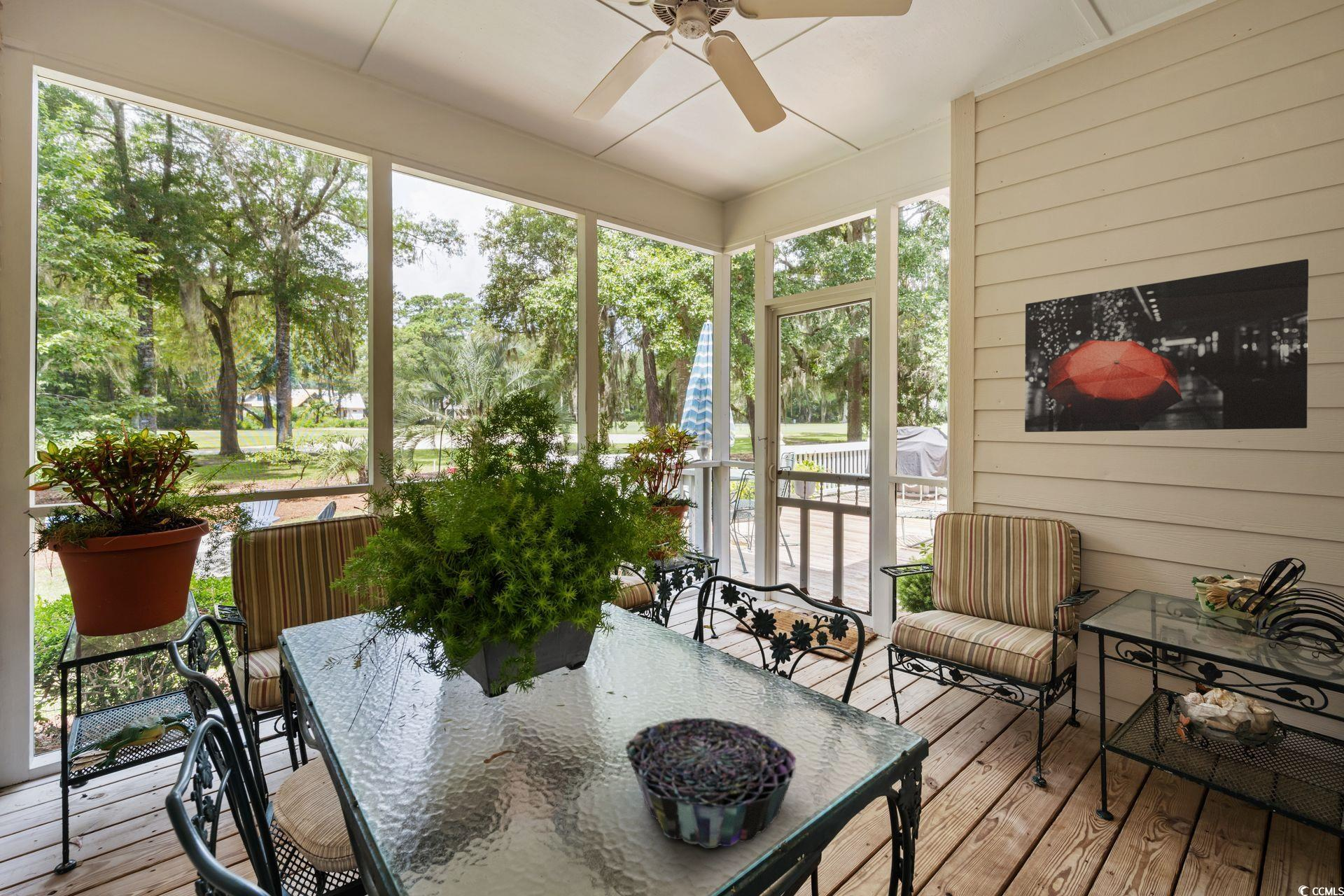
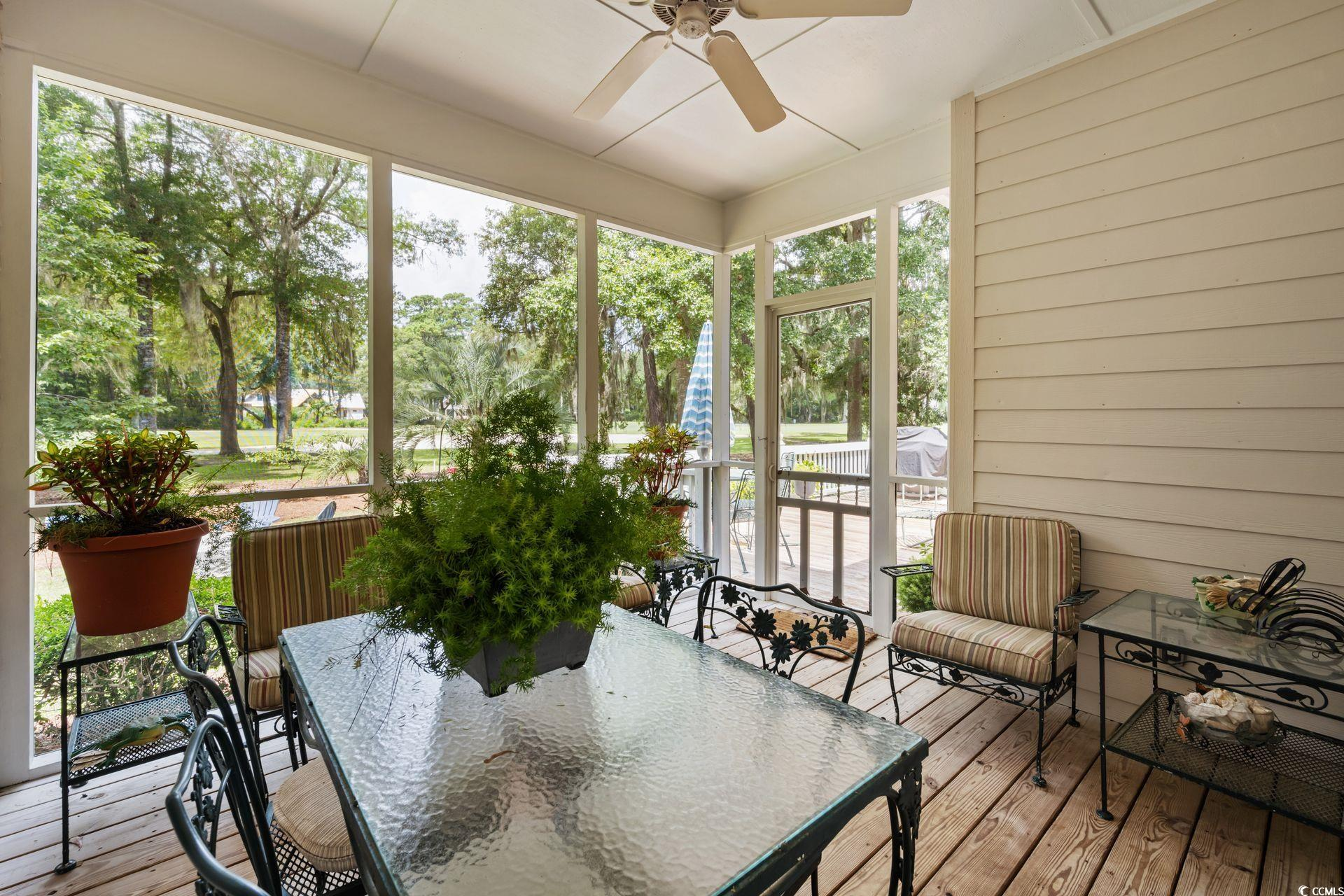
- decorative bowl [624,717,797,849]
- wall art [1024,258,1309,433]
